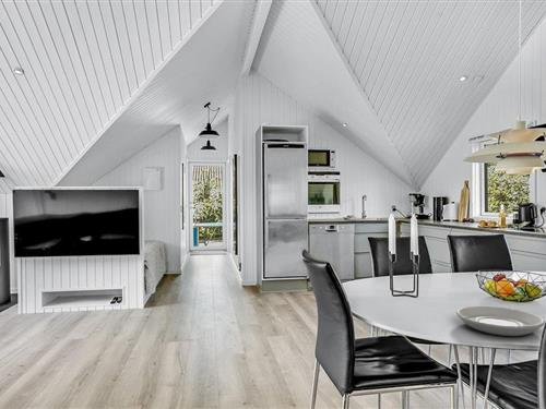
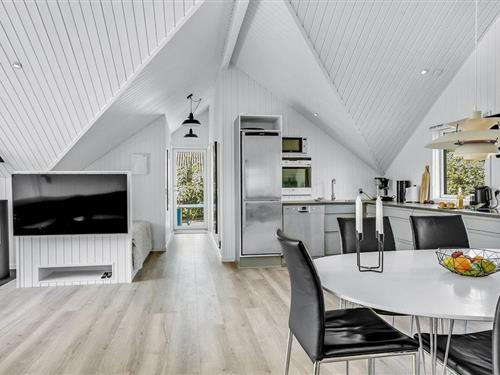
- plate [455,305,546,337]
